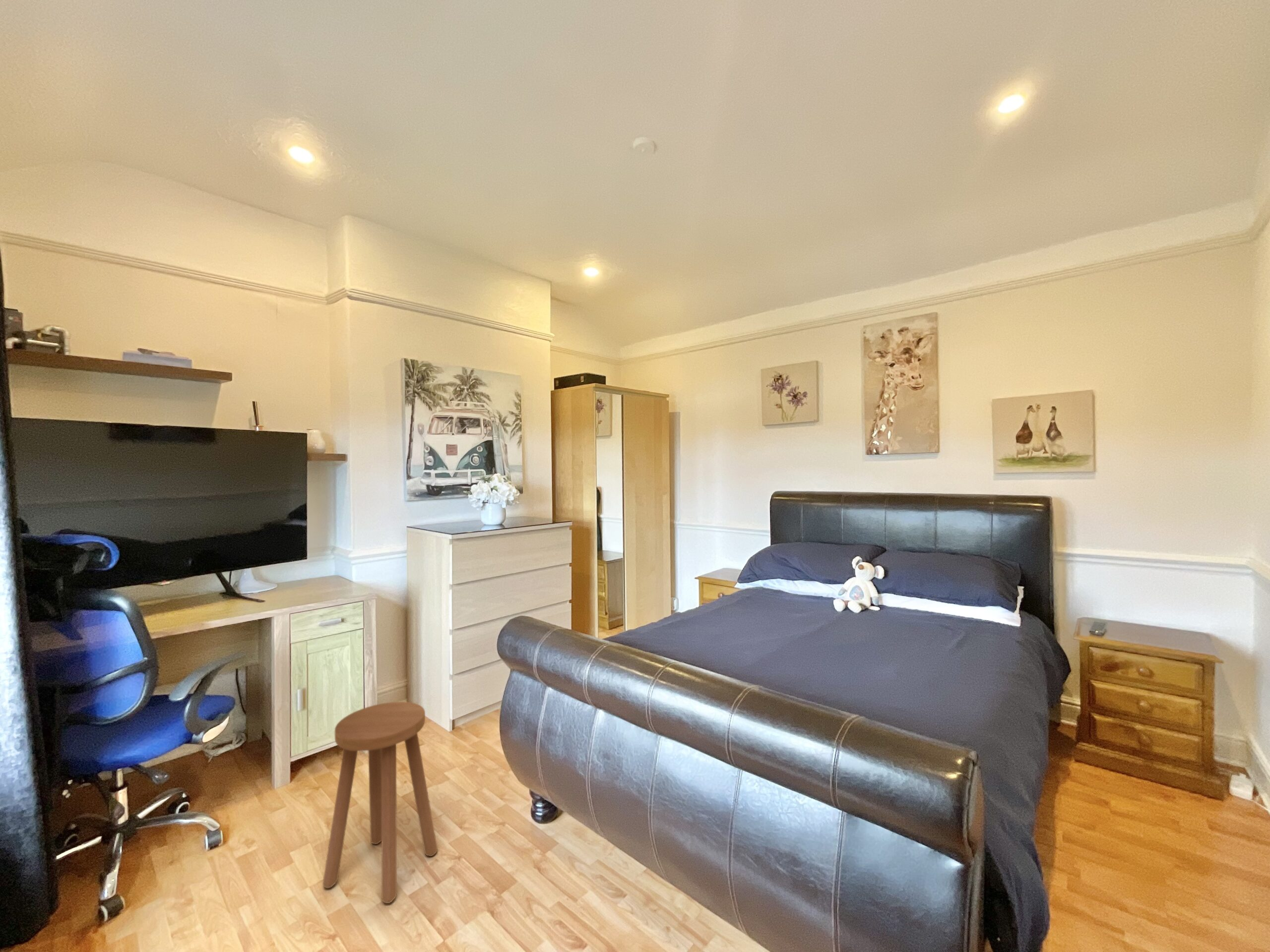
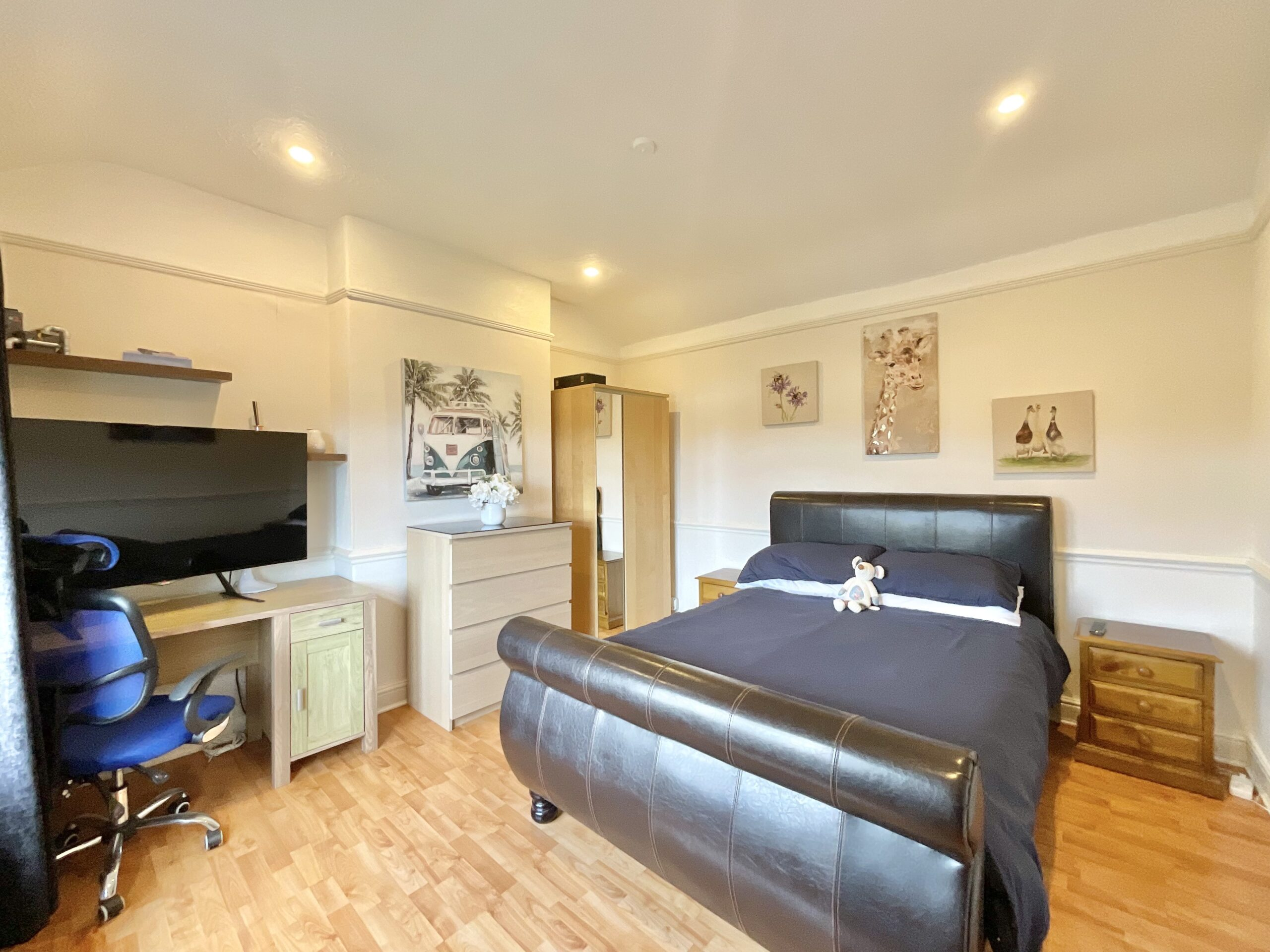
- stool [322,701,438,904]
